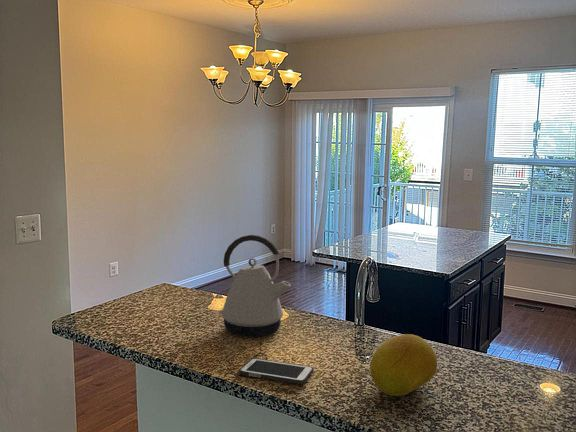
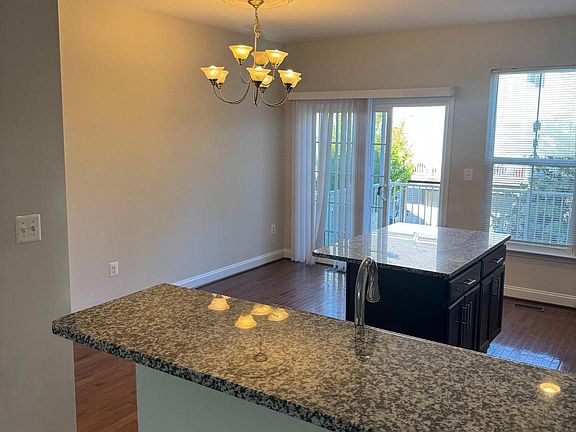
- kettle [218,234,292,338]
- fruit [369,333,438,397]
- cell phone [238,357,314,385]
